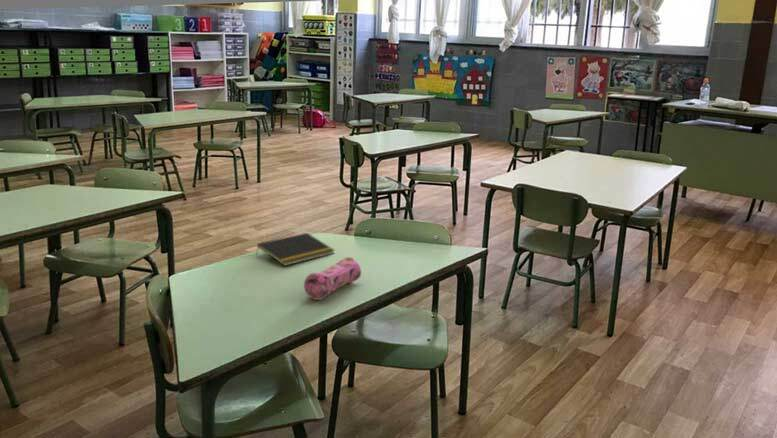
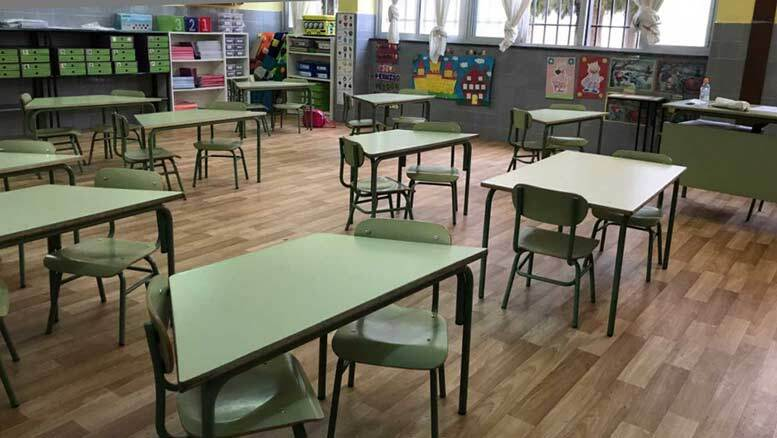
- notepad [255,232,335,267]
- pencil case [303,256,362,301]
